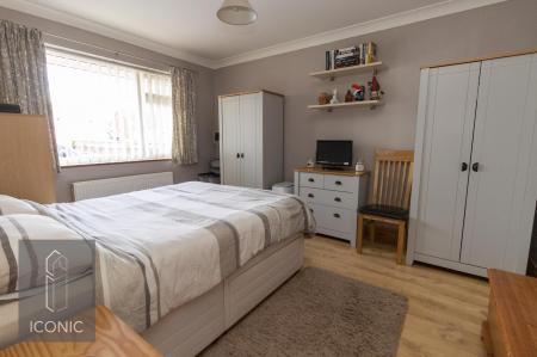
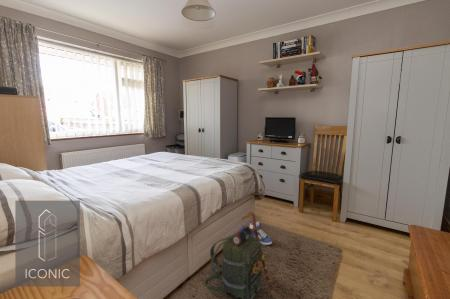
+ backpack [204,211,276,299]
+ sneaker [249,221,273,246]
